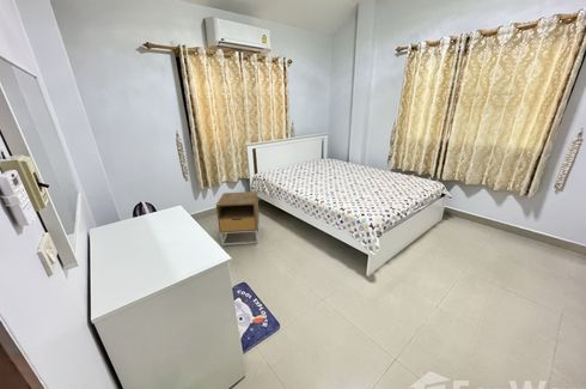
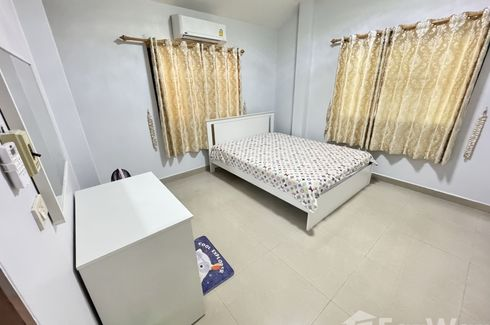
- nightstand [215,190,261,247]
